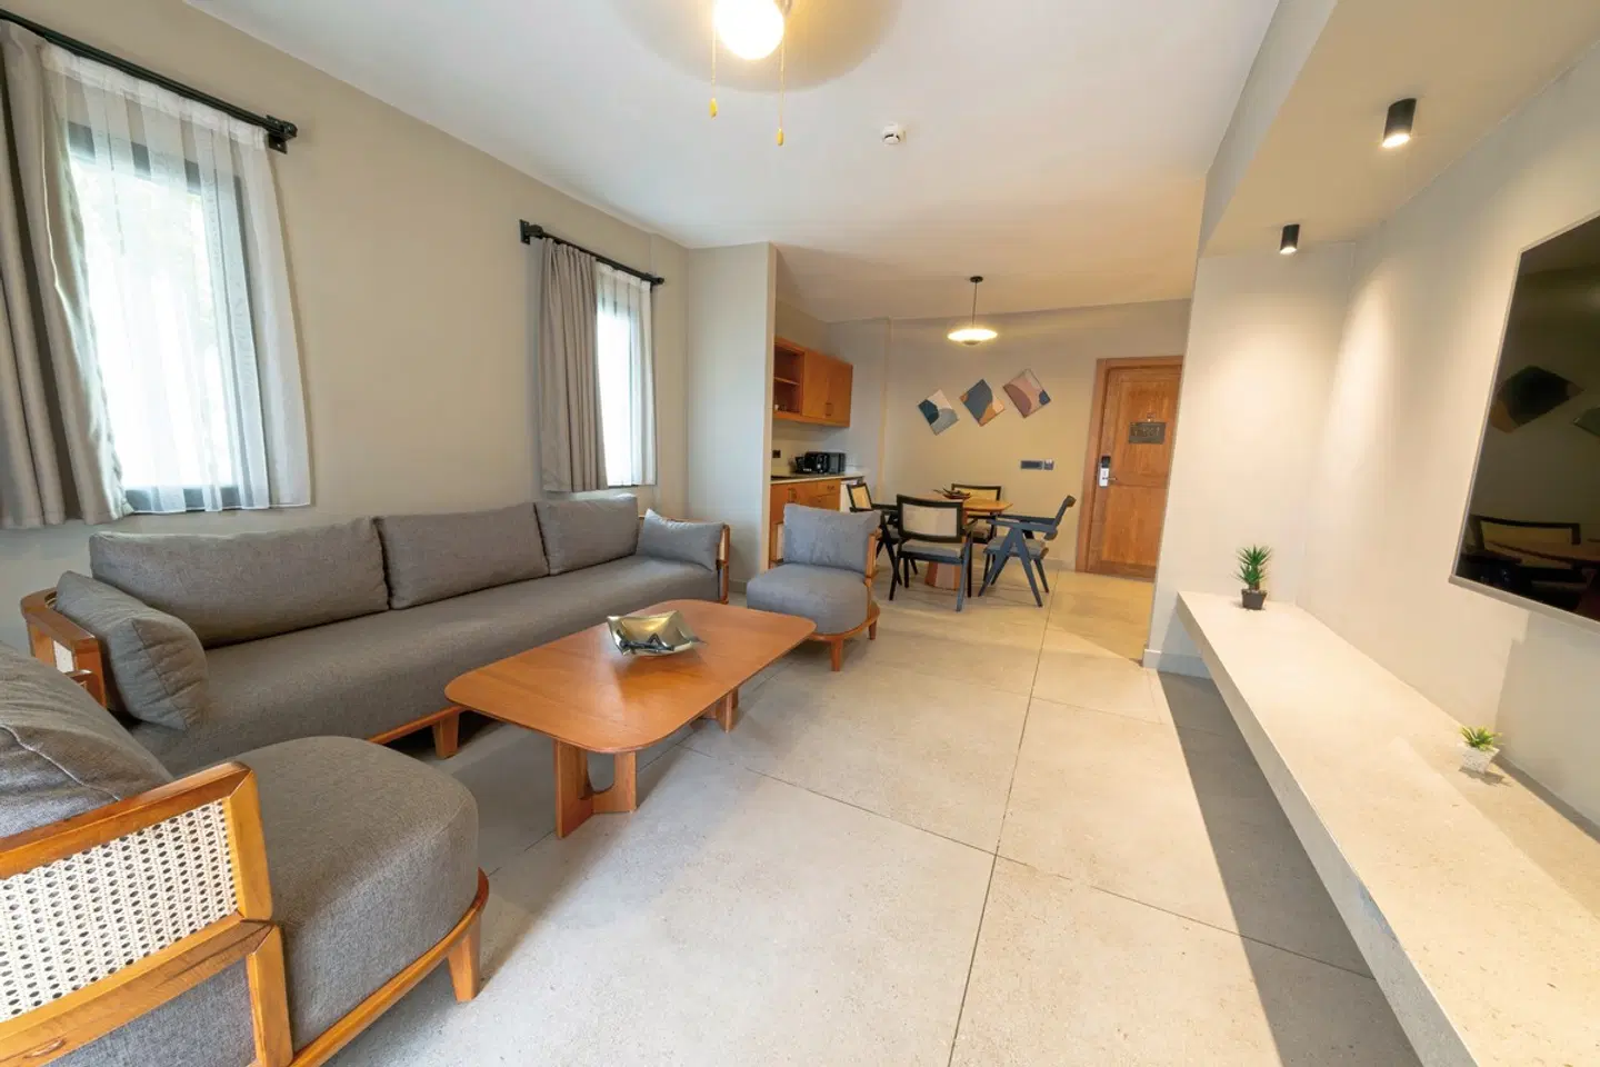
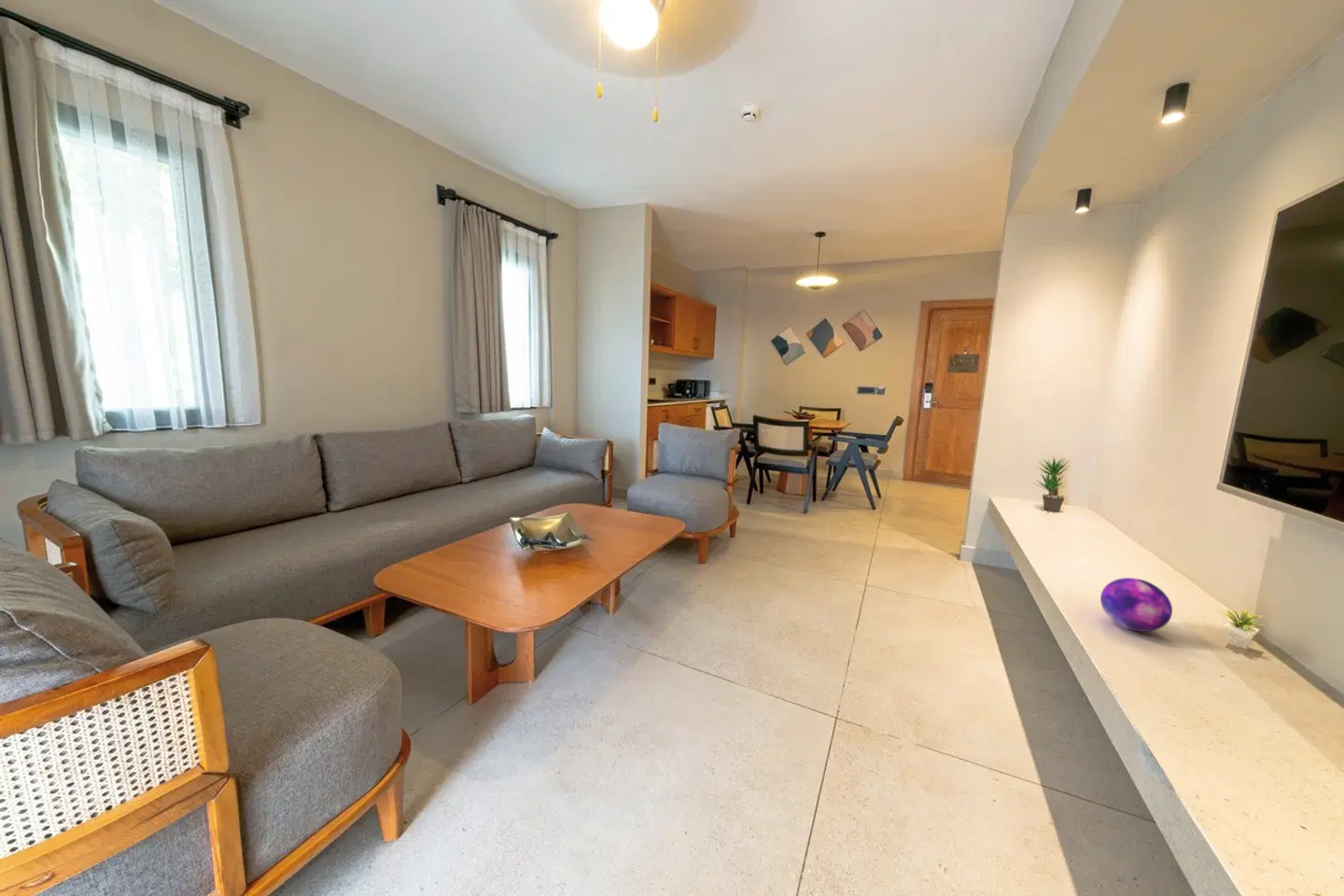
+ decorative orb [1099,577,1173,633]
